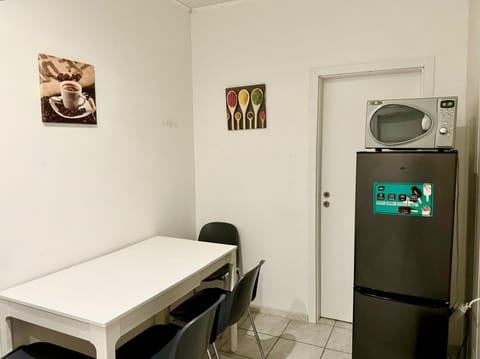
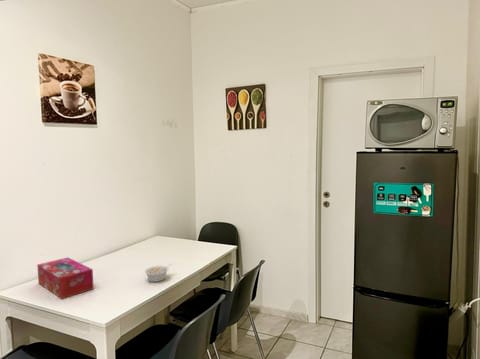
+ legume [143,263,173,283]
+ tissue box [36,256,95,300]
